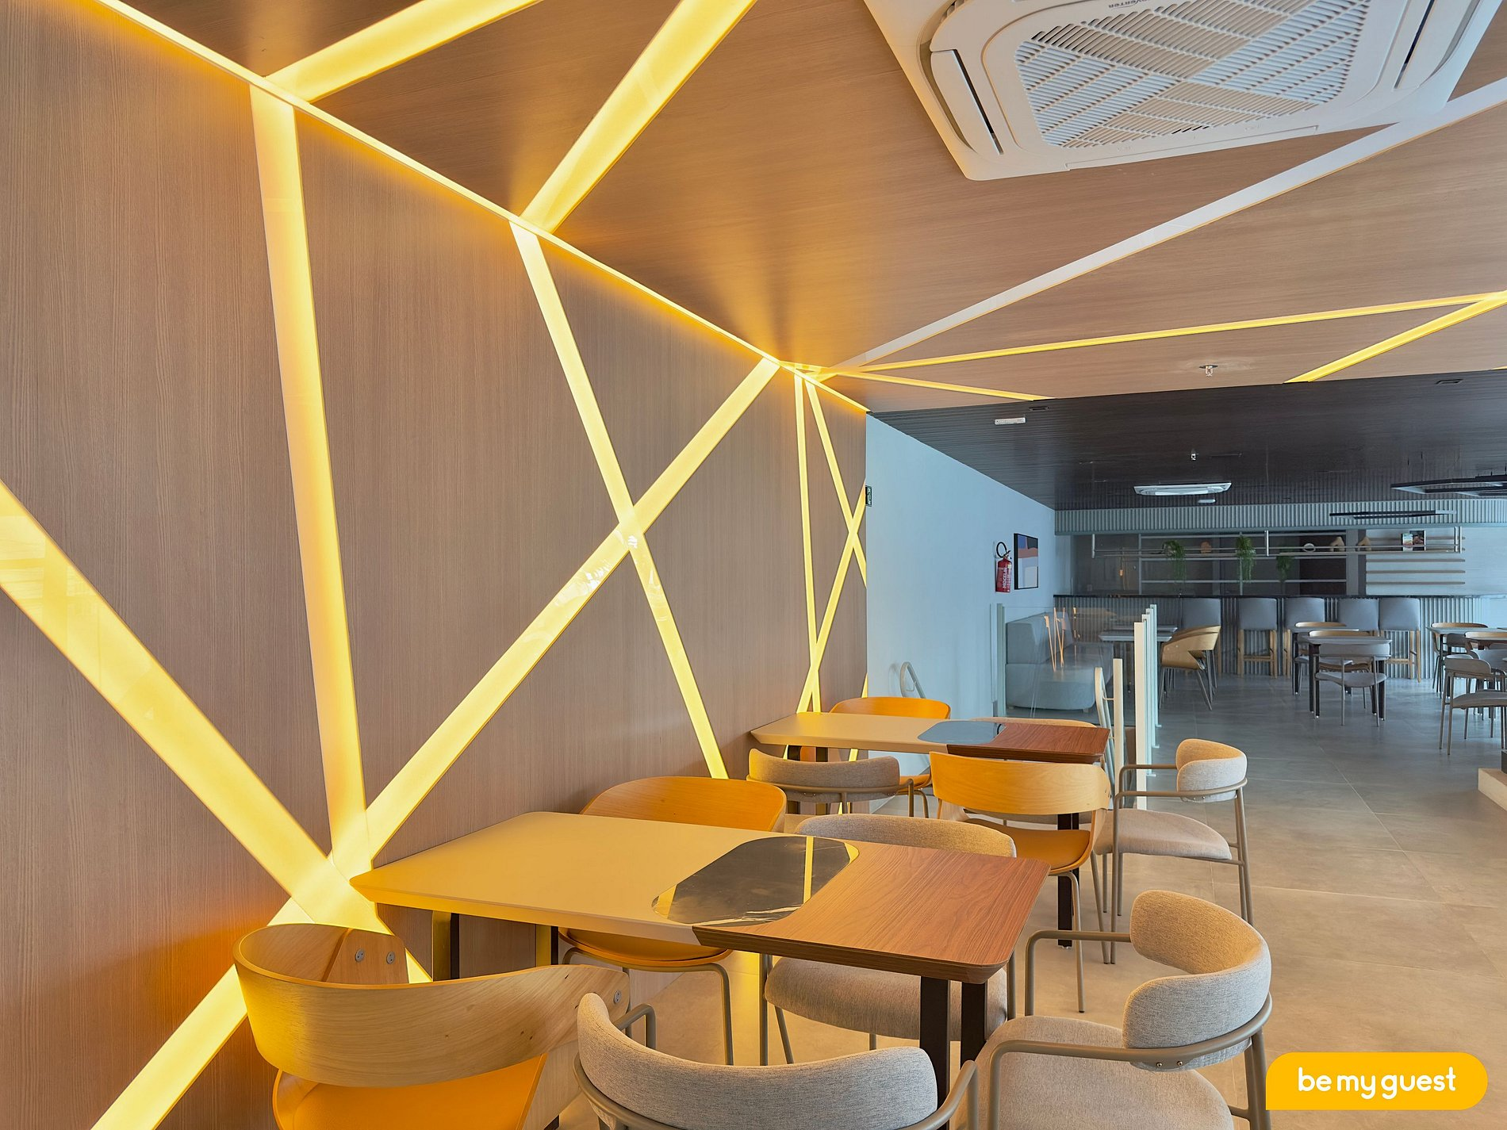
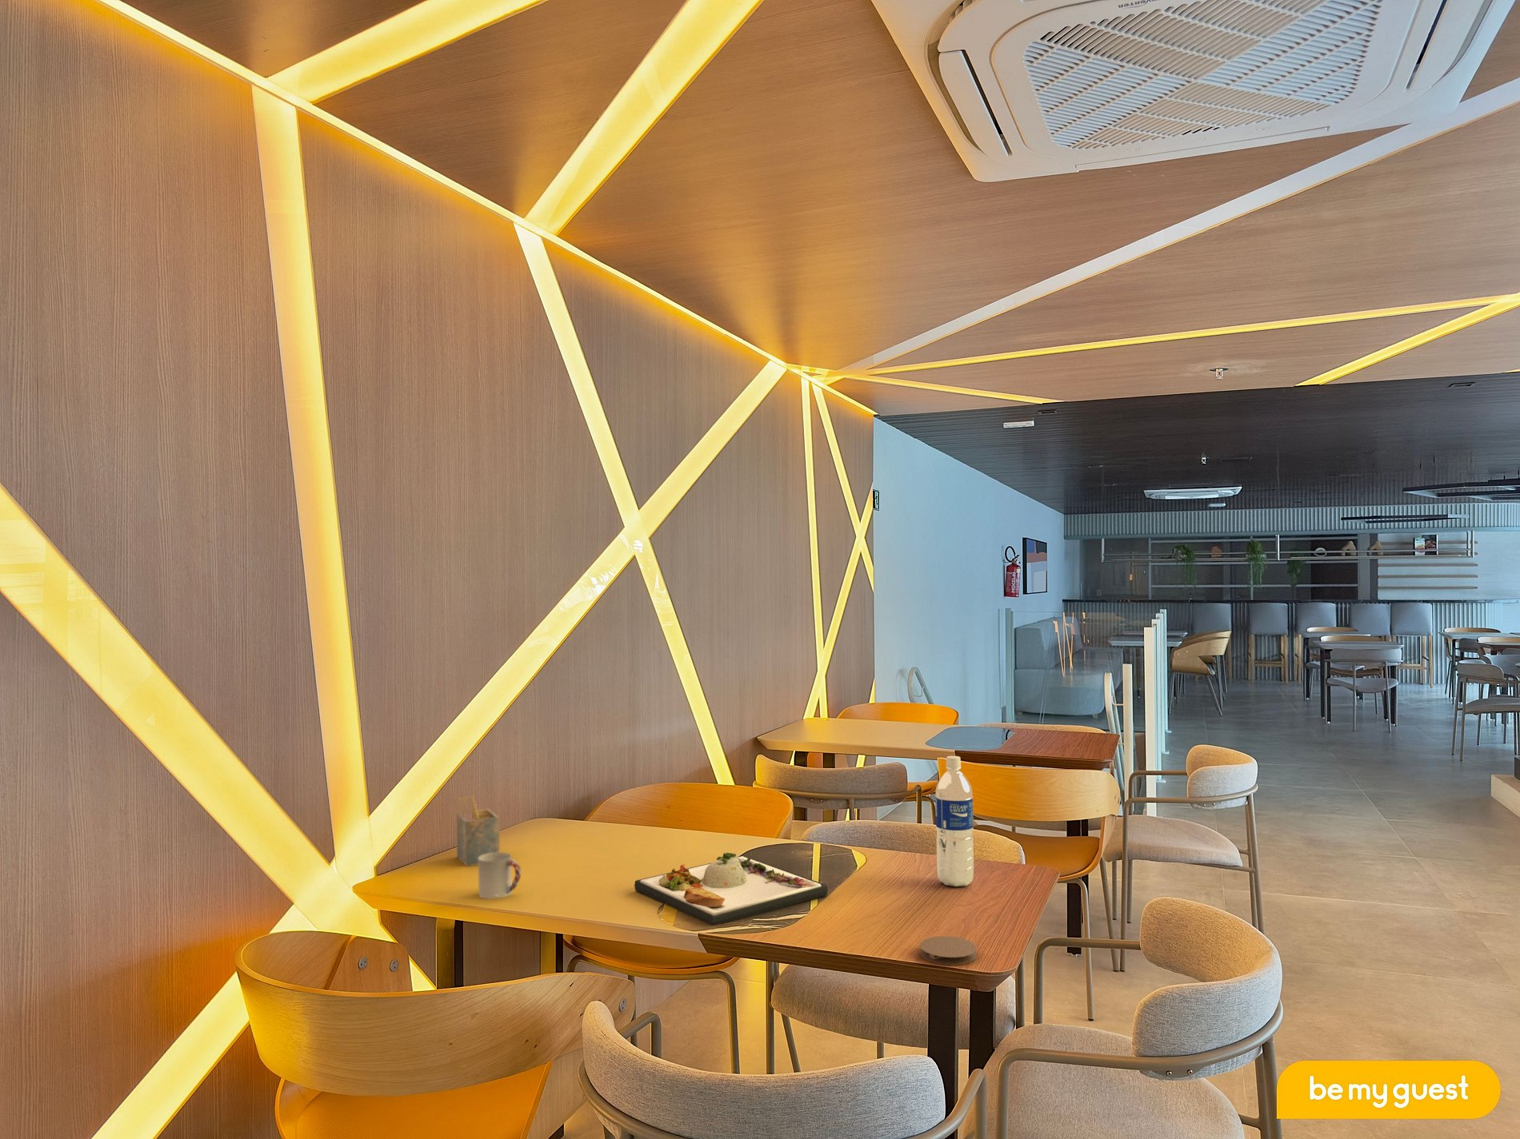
+ water bottle [935,755,974,888]
+ coaster [919,936,978,967]
+ napkin holder [456,794,500,867]
+ dinner plate [633,852,828,926]
+ cup [478,851,522,900]
